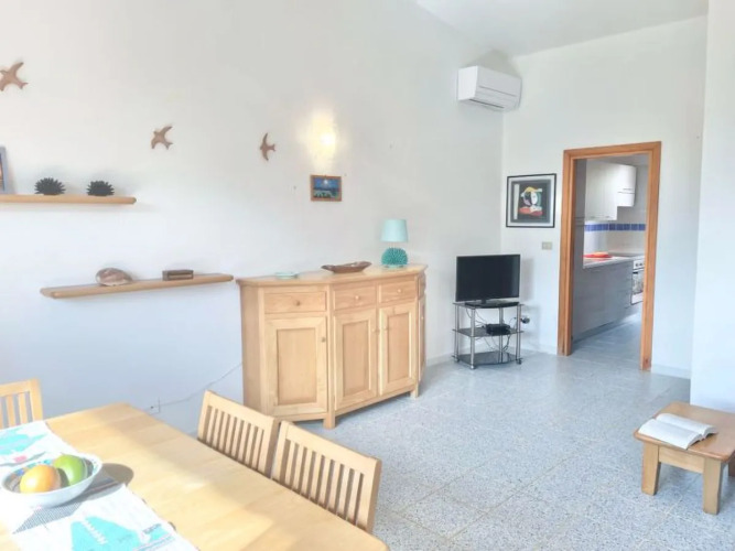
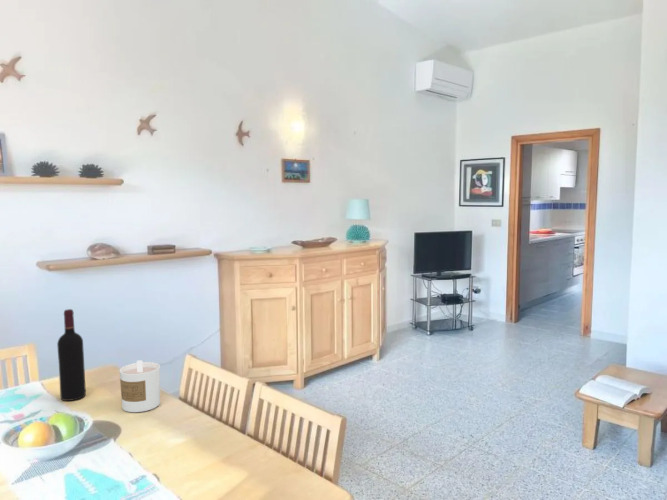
+ candle [119,360,161,413]
+ wine bottle [56,308,87,402]
